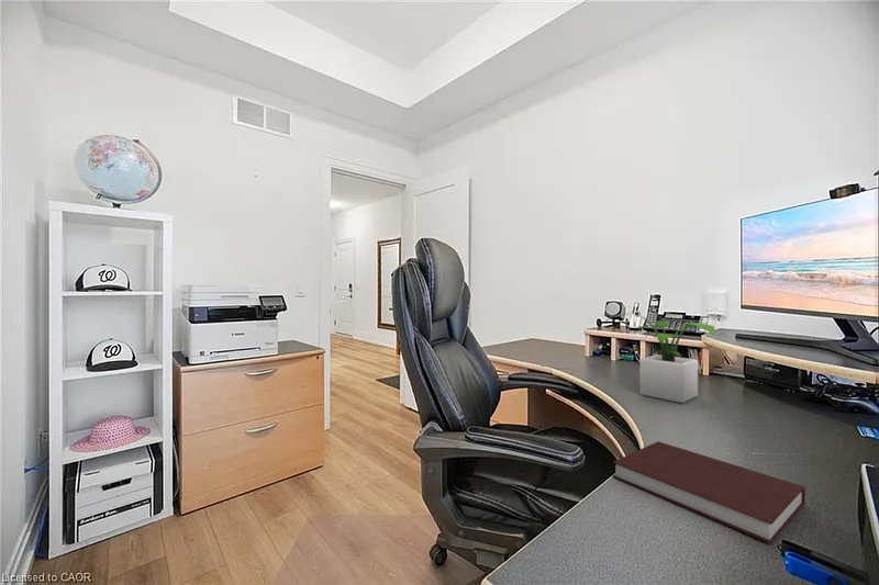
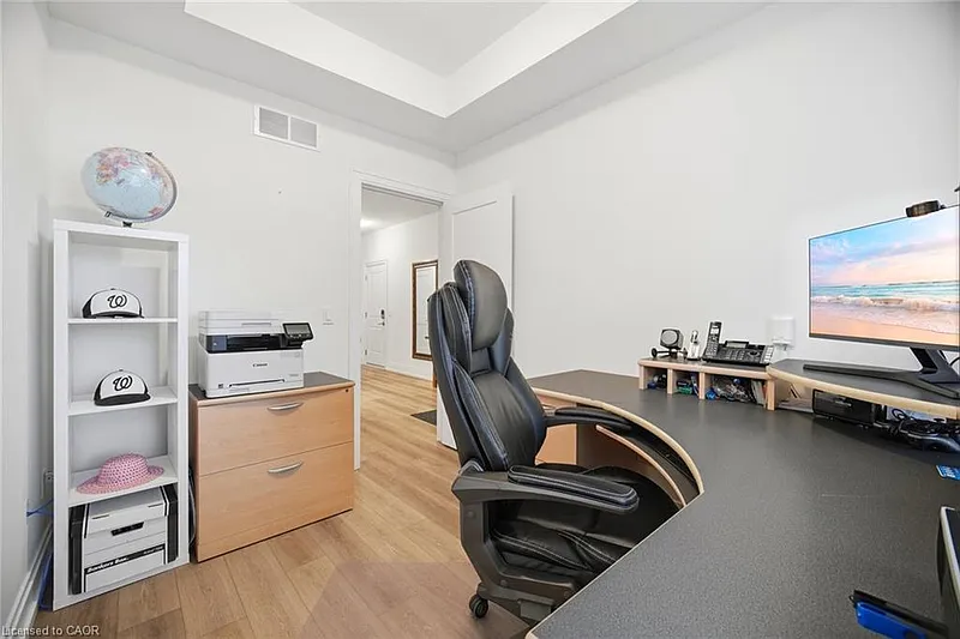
- potted plant [604,312,716,404]
- notebook [612,440,806,544]
